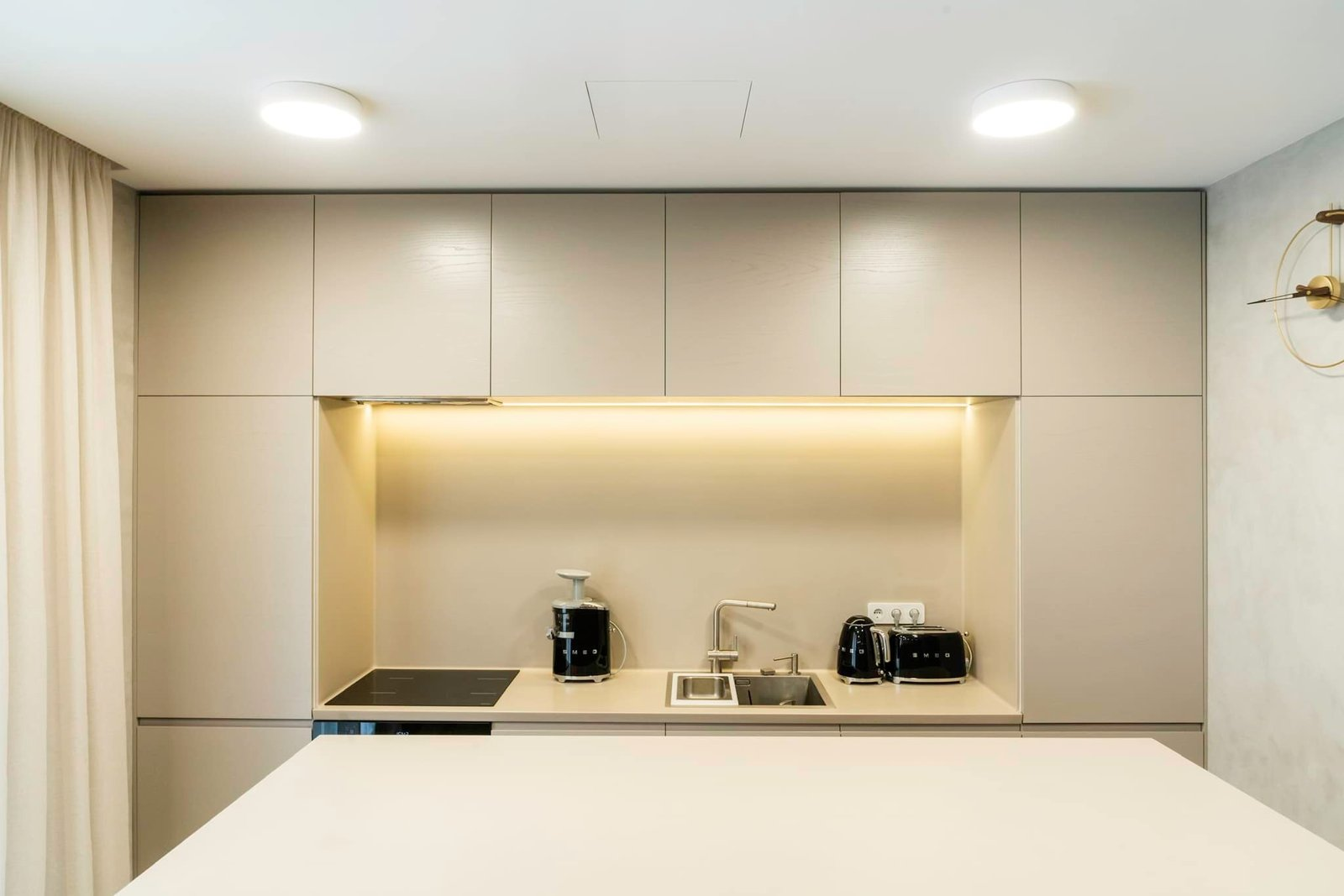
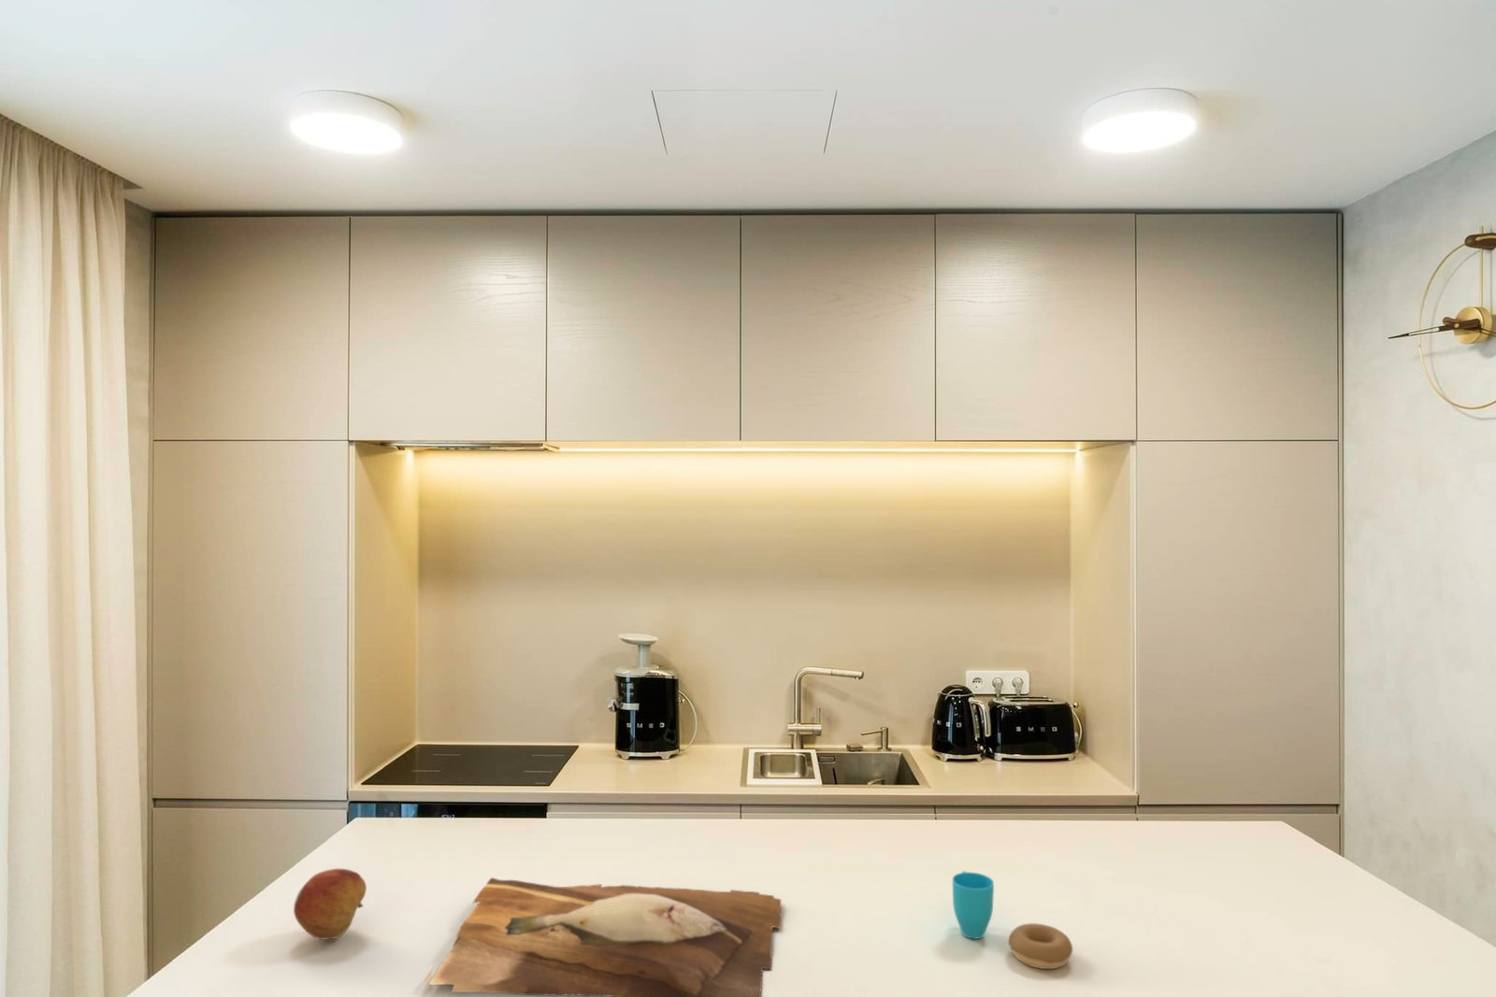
+ cup [952,870,1073,970]
+ fruit [293,868,367,941]
+ cutting board [421,877,781,997]
